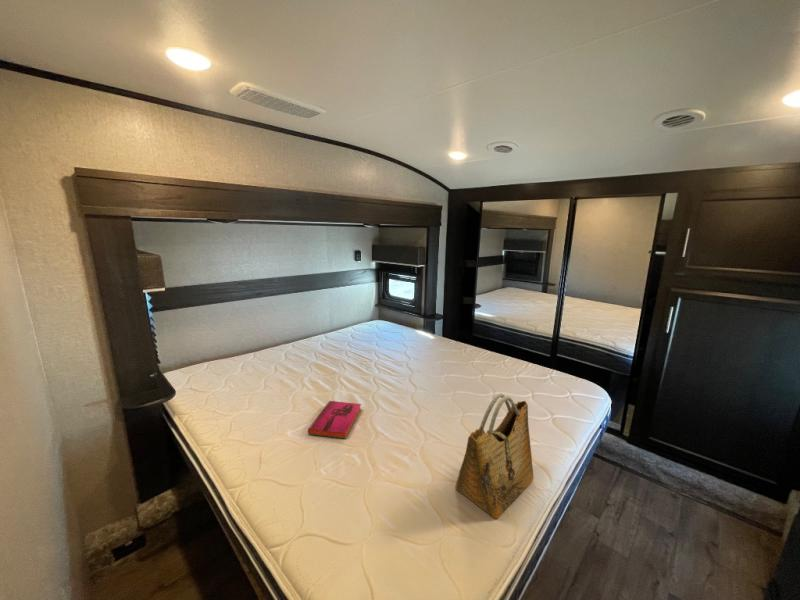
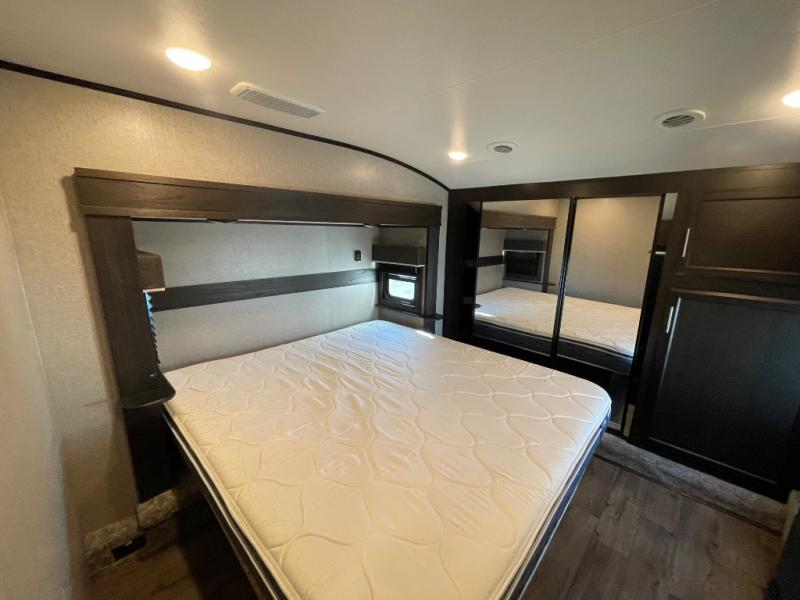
- hardback book [307,400,362,440]
- grocery bag [454,392,535,520]
